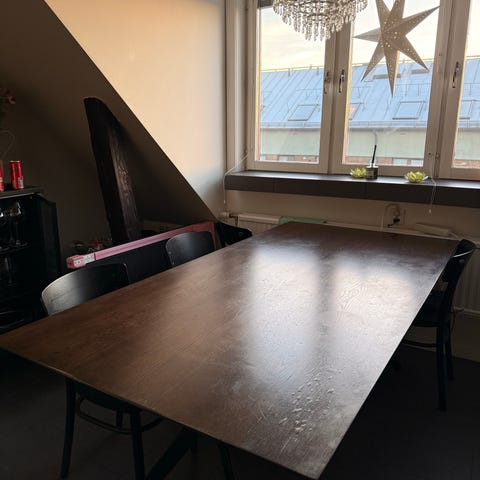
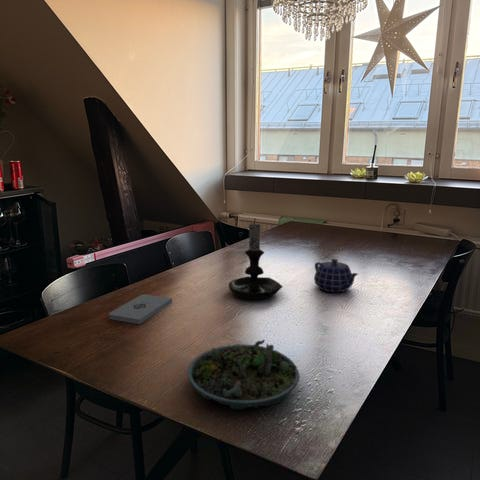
+ notepad [108,293,173,325]
+ candle holder [228,217,284,300]
+ succulent planter [187,339,300,410]
+ teapot [313,258,359,293]
